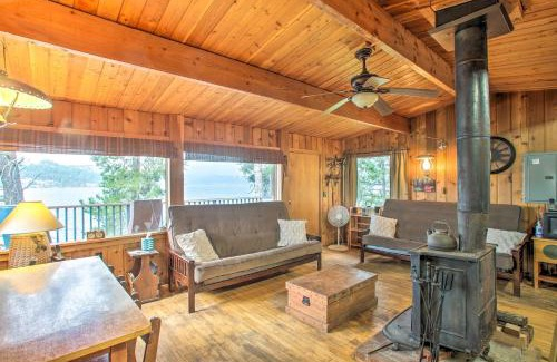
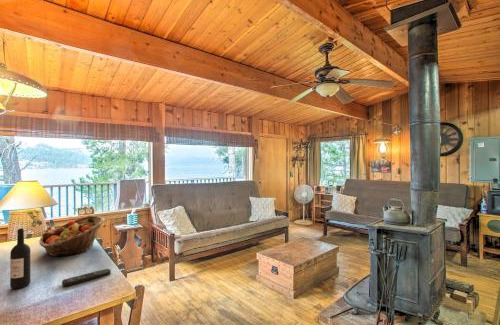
+ remote control [61,268,112,287]
+ wine bottle [9,228,31,290]
+ fruit basket [38,215,106,257]
